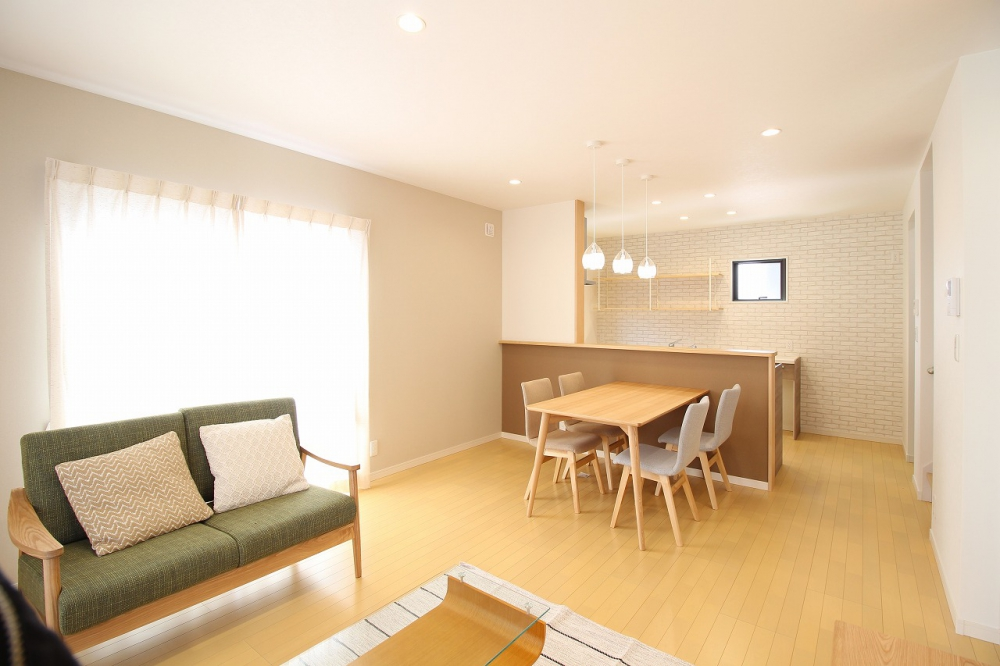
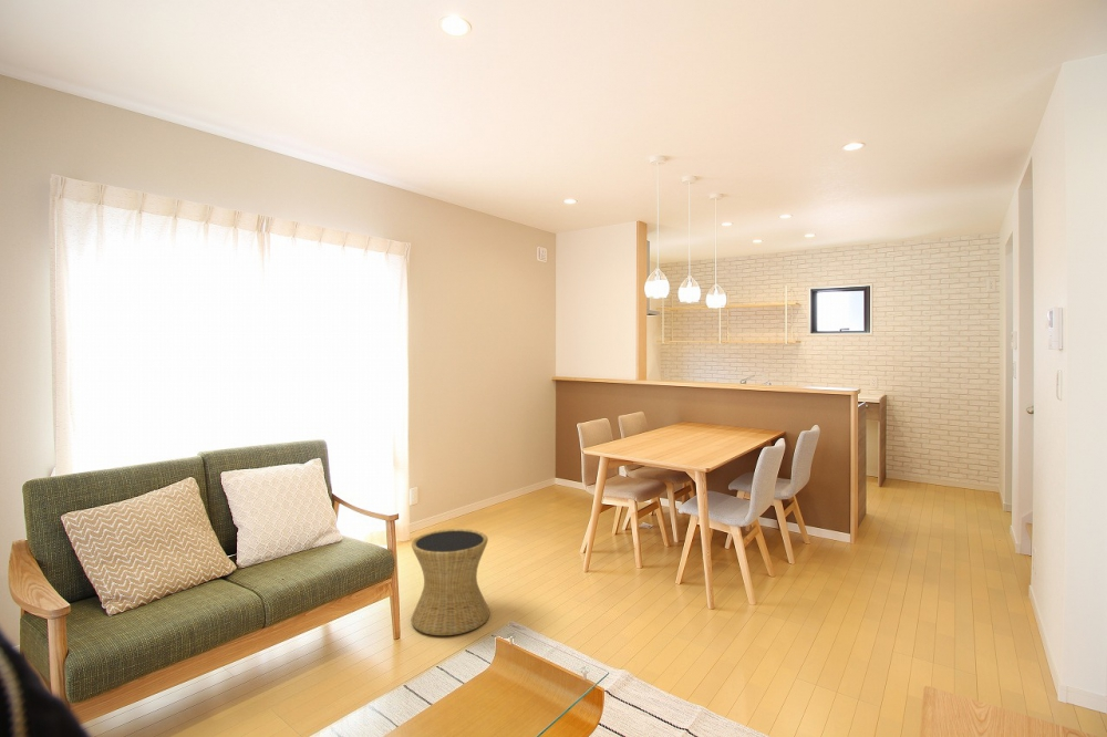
+ side table [411,528,490,636]
